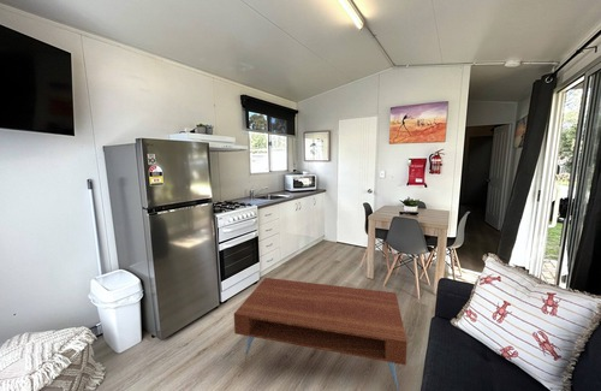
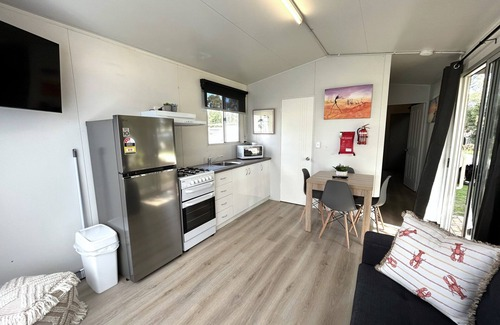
- coffee table [233,277,409,391]
